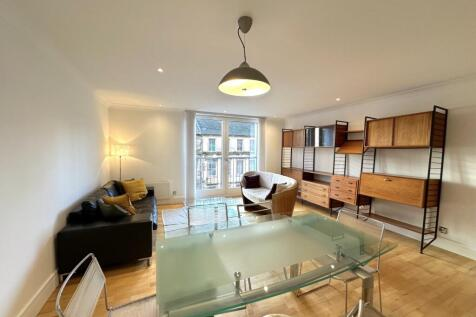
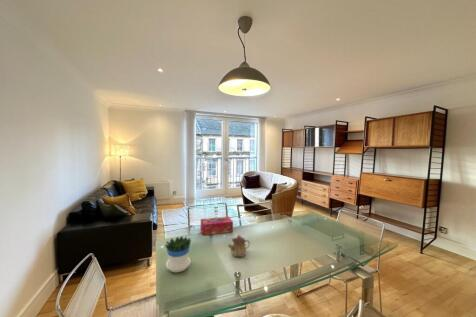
+ teapot [227,234,251,258]
+ tissue box [200,216,234,236]
+ flowerpot [164,235,192,273]
